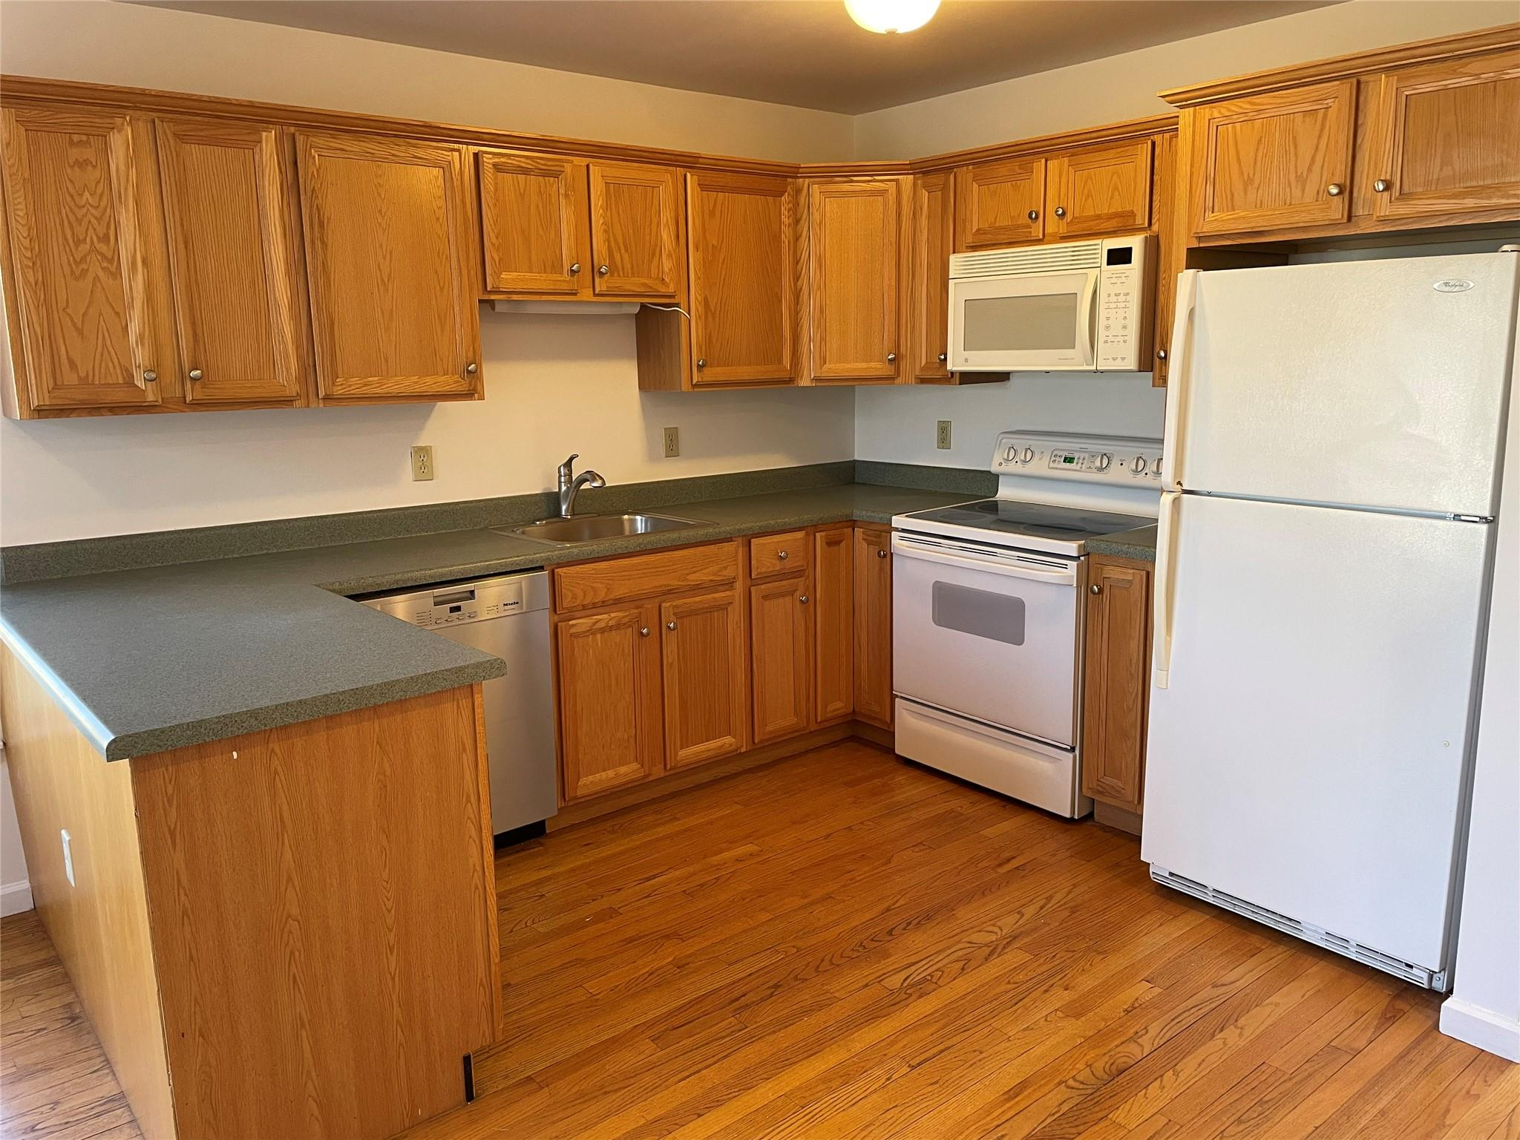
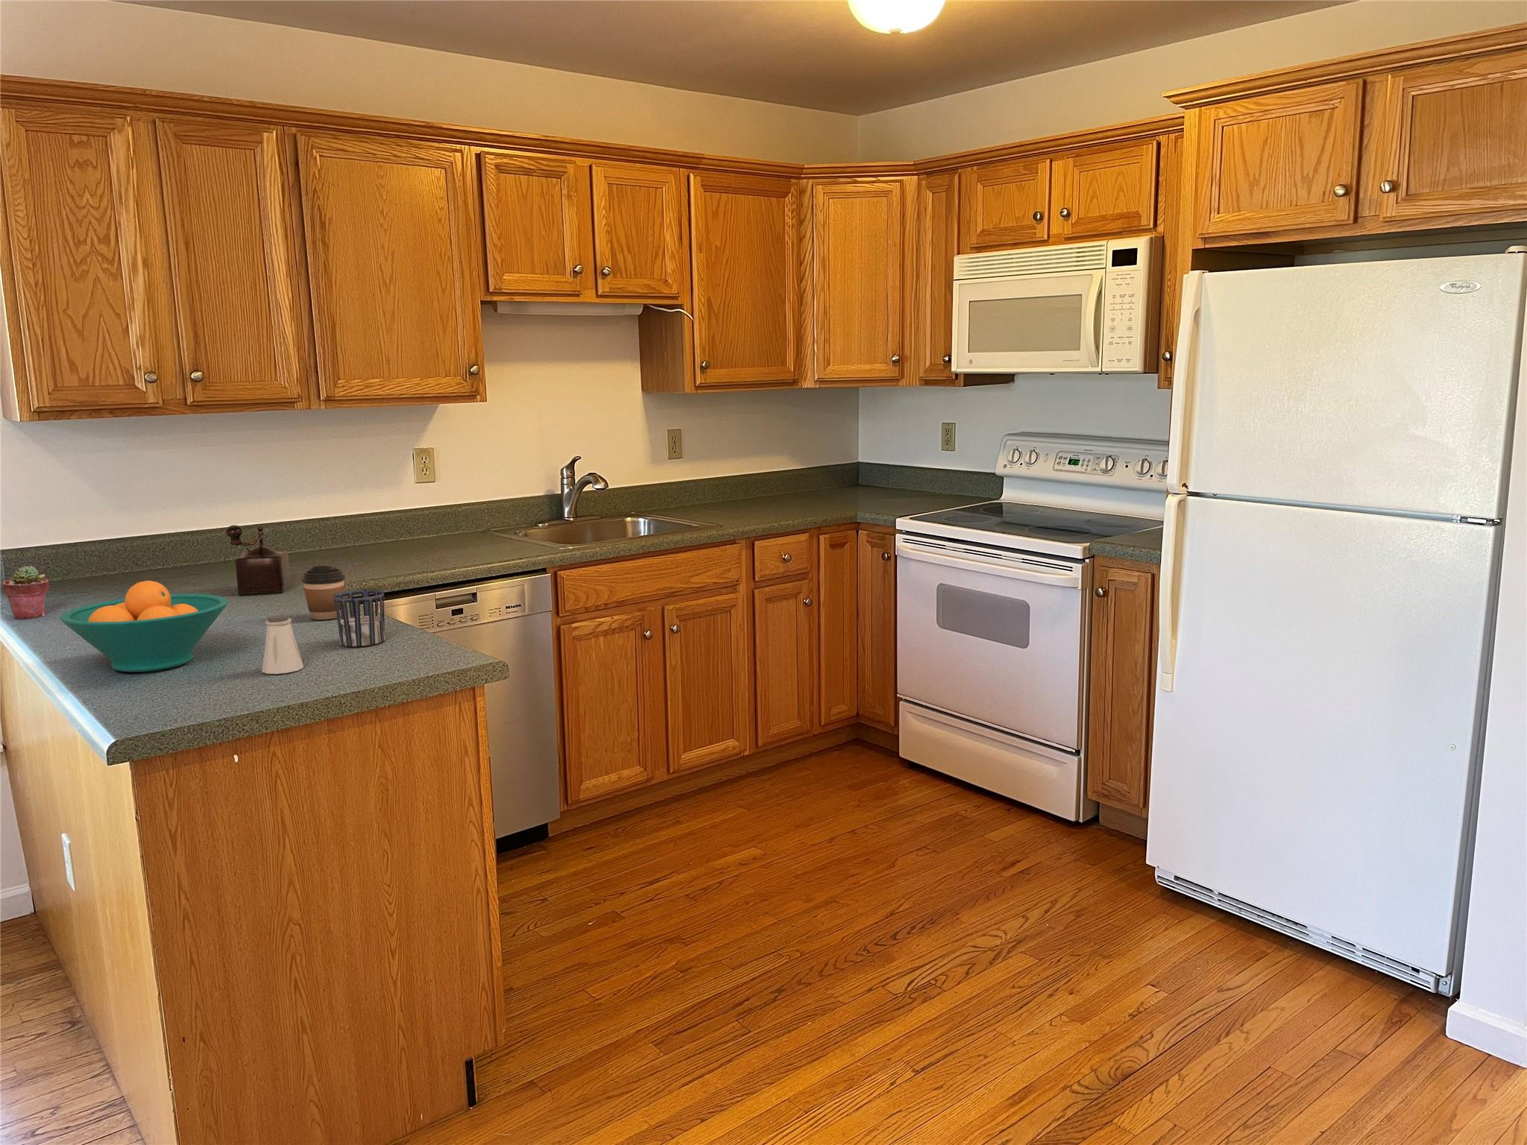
+ saltshaker [261,615,304,675]
+ fruit bowl [60,580,228,672]
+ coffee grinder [225,524,291,597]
+ coffee cup [302,564,346,621]
+ cup [333,589,386,647]
+ potted succulent [1,565,49,621]
